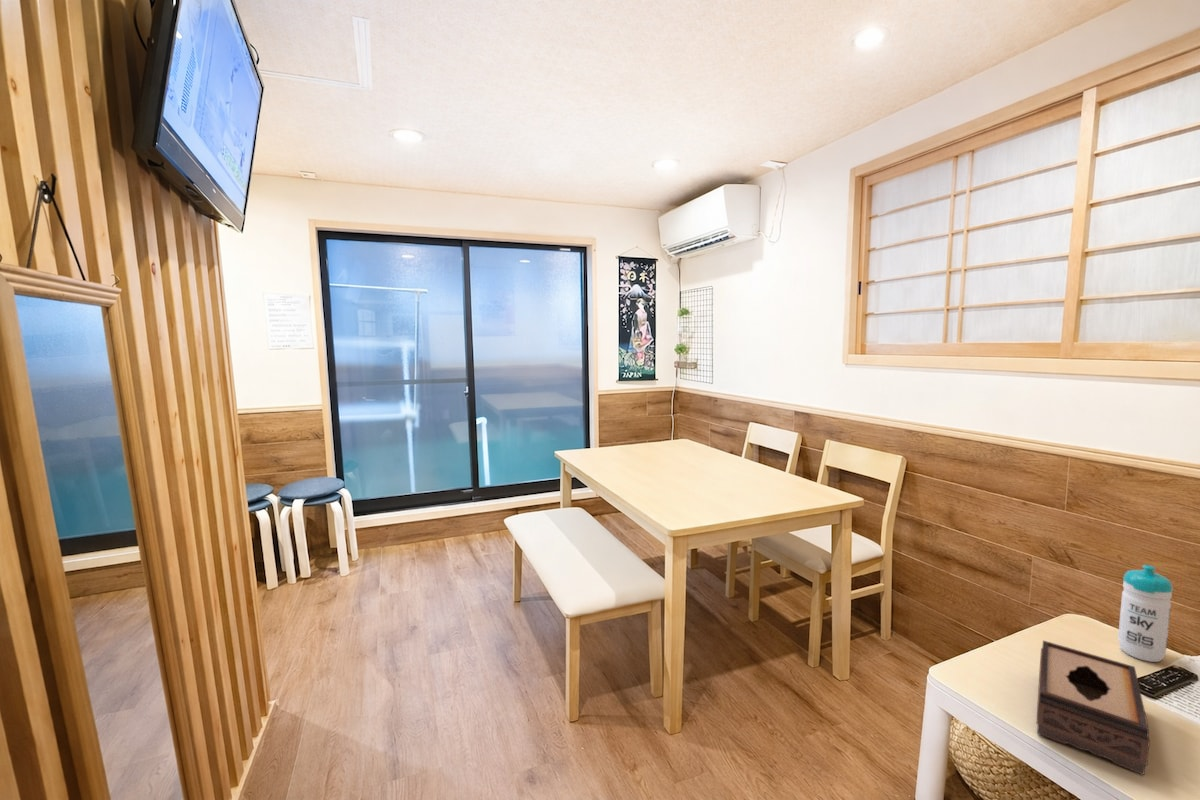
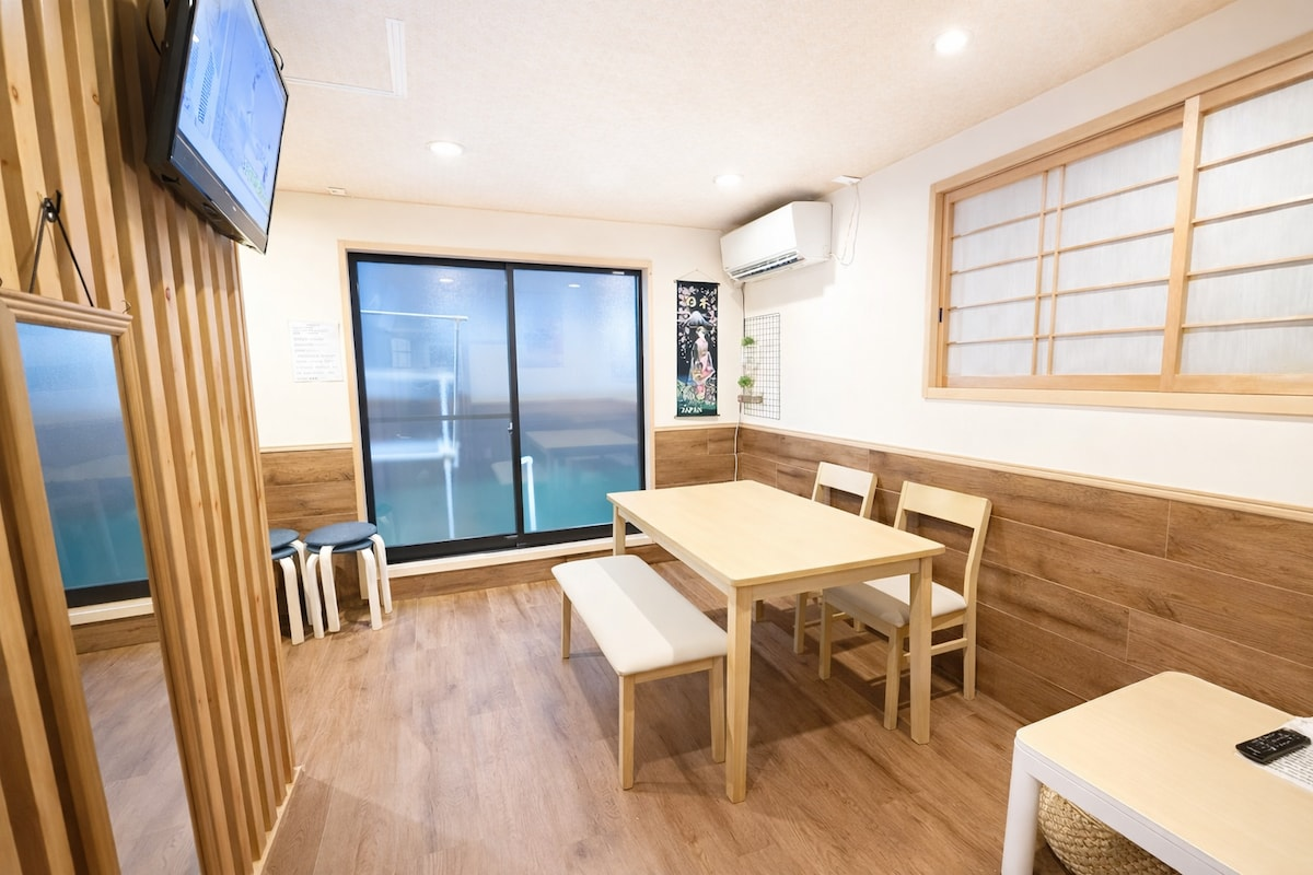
- water bottle [1117,564,1174,663]
- tissue box [1035,639,1151,776]
